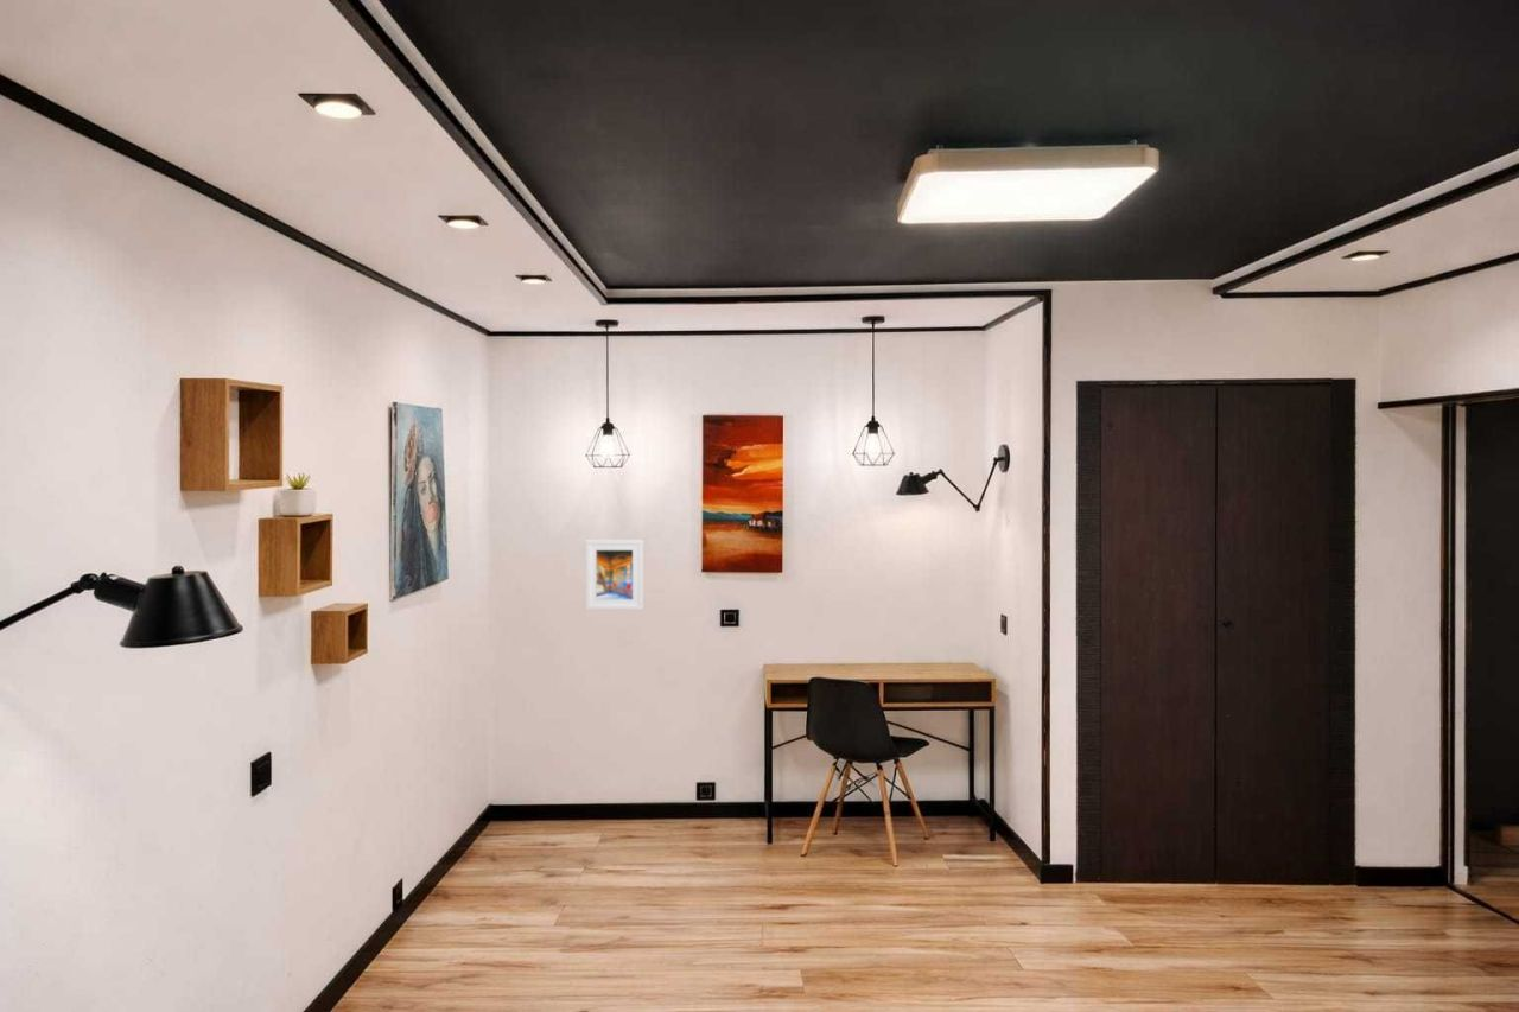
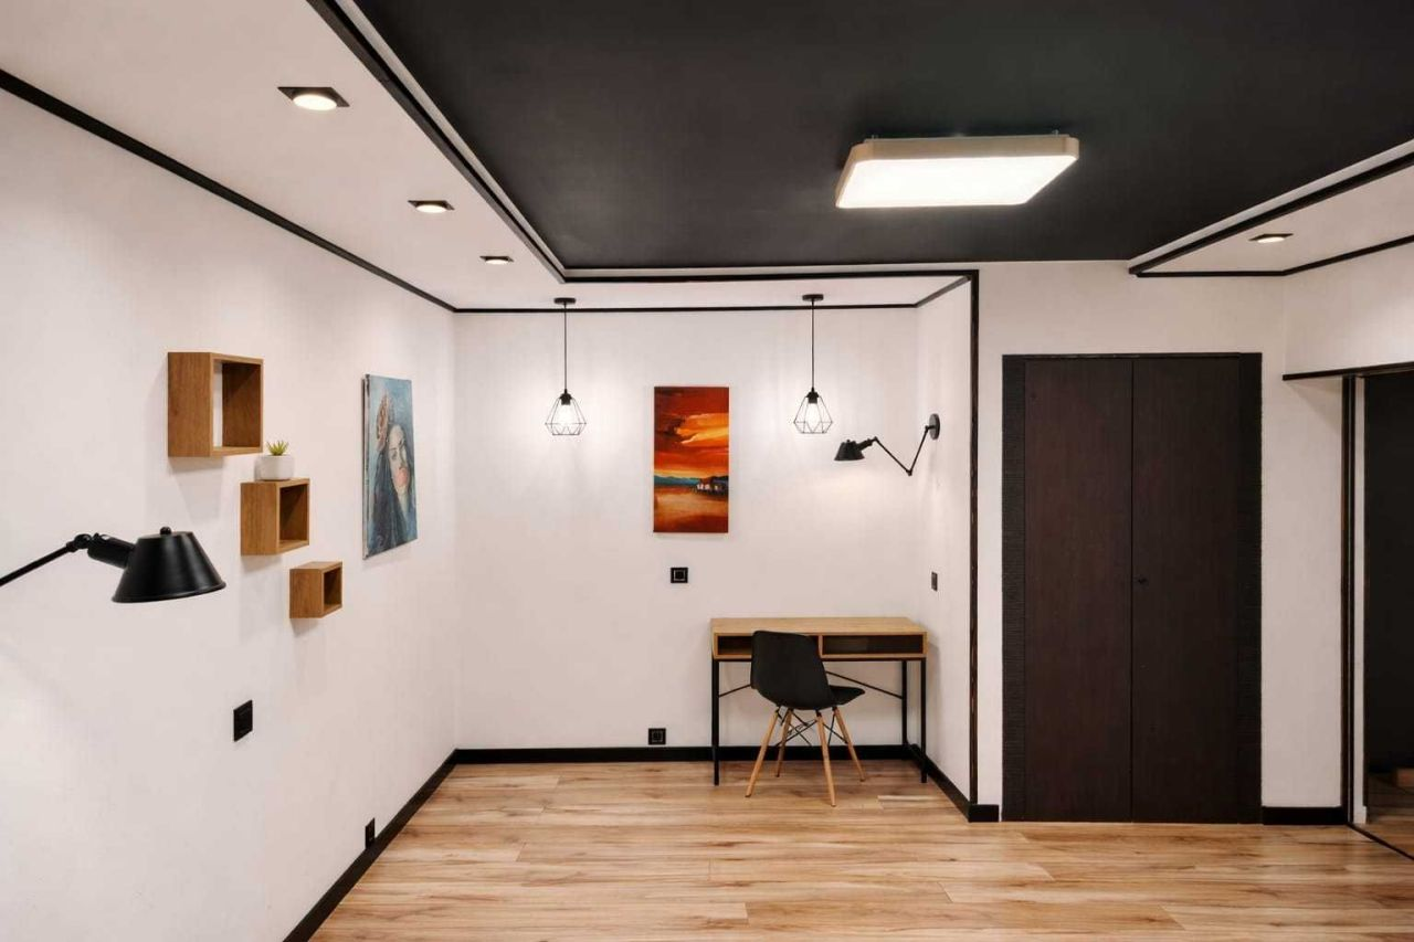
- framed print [585,539,644,611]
